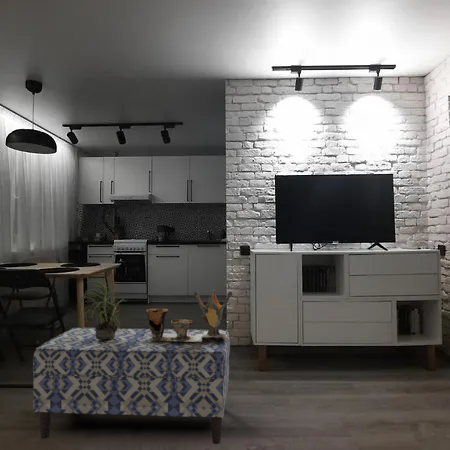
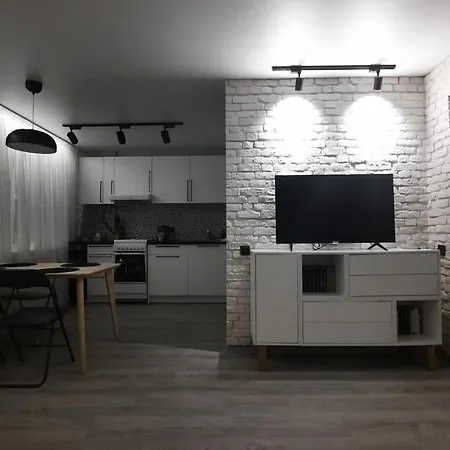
- pottery [145,289,233,342]
- bench [32,327,231,445]
- potted plant [77,278,129,339]
